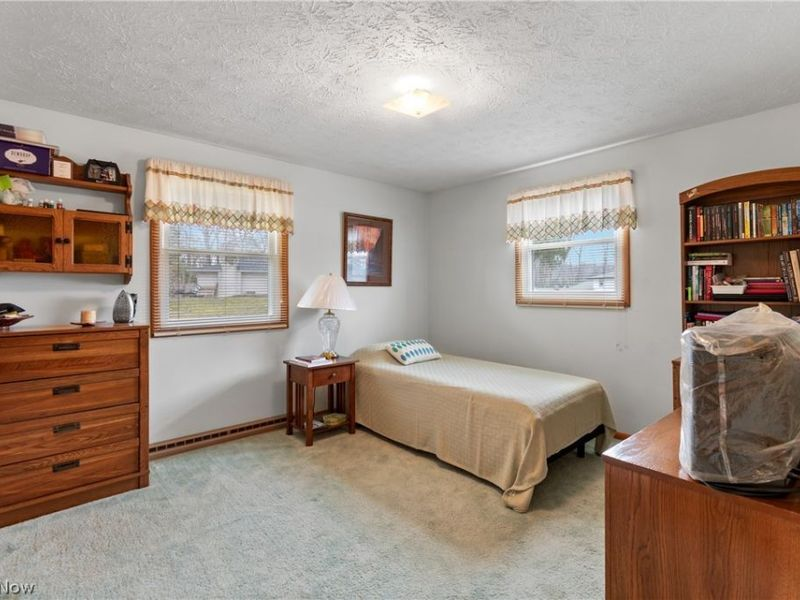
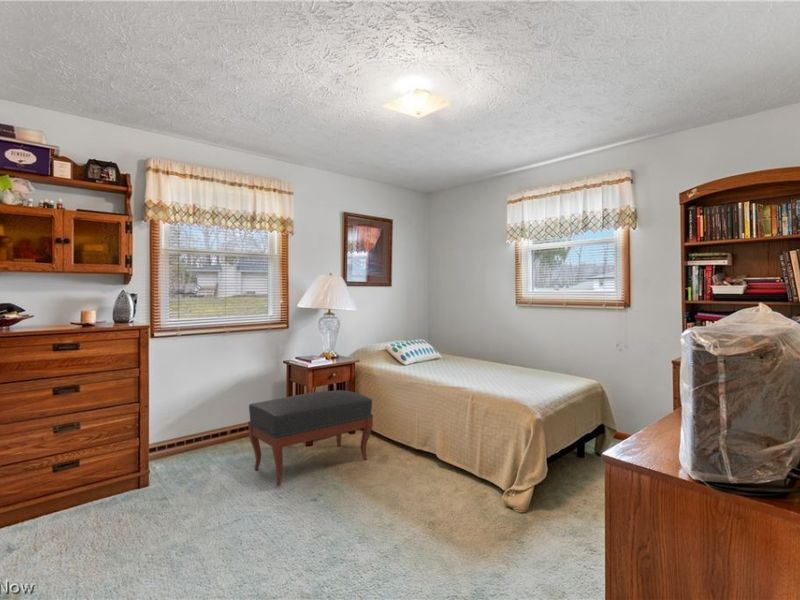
+ ottoman [247,389,374,487]
